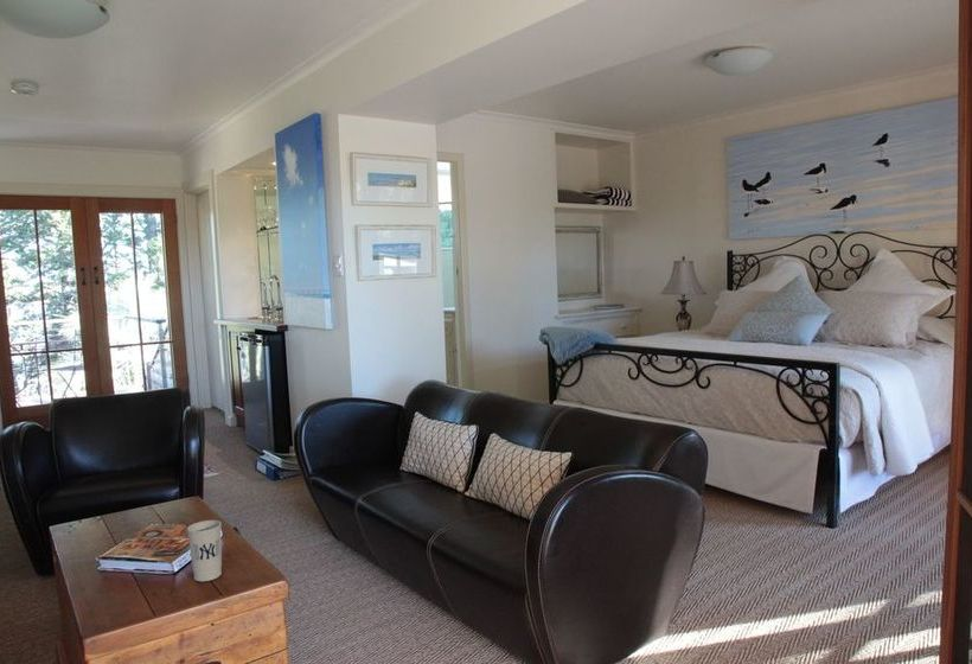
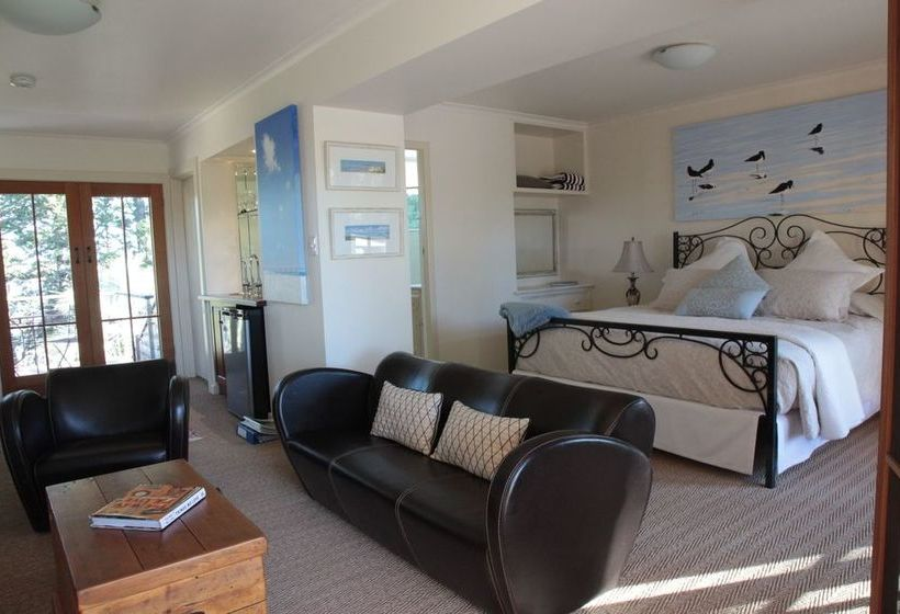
- cup [186,519,223,582]
